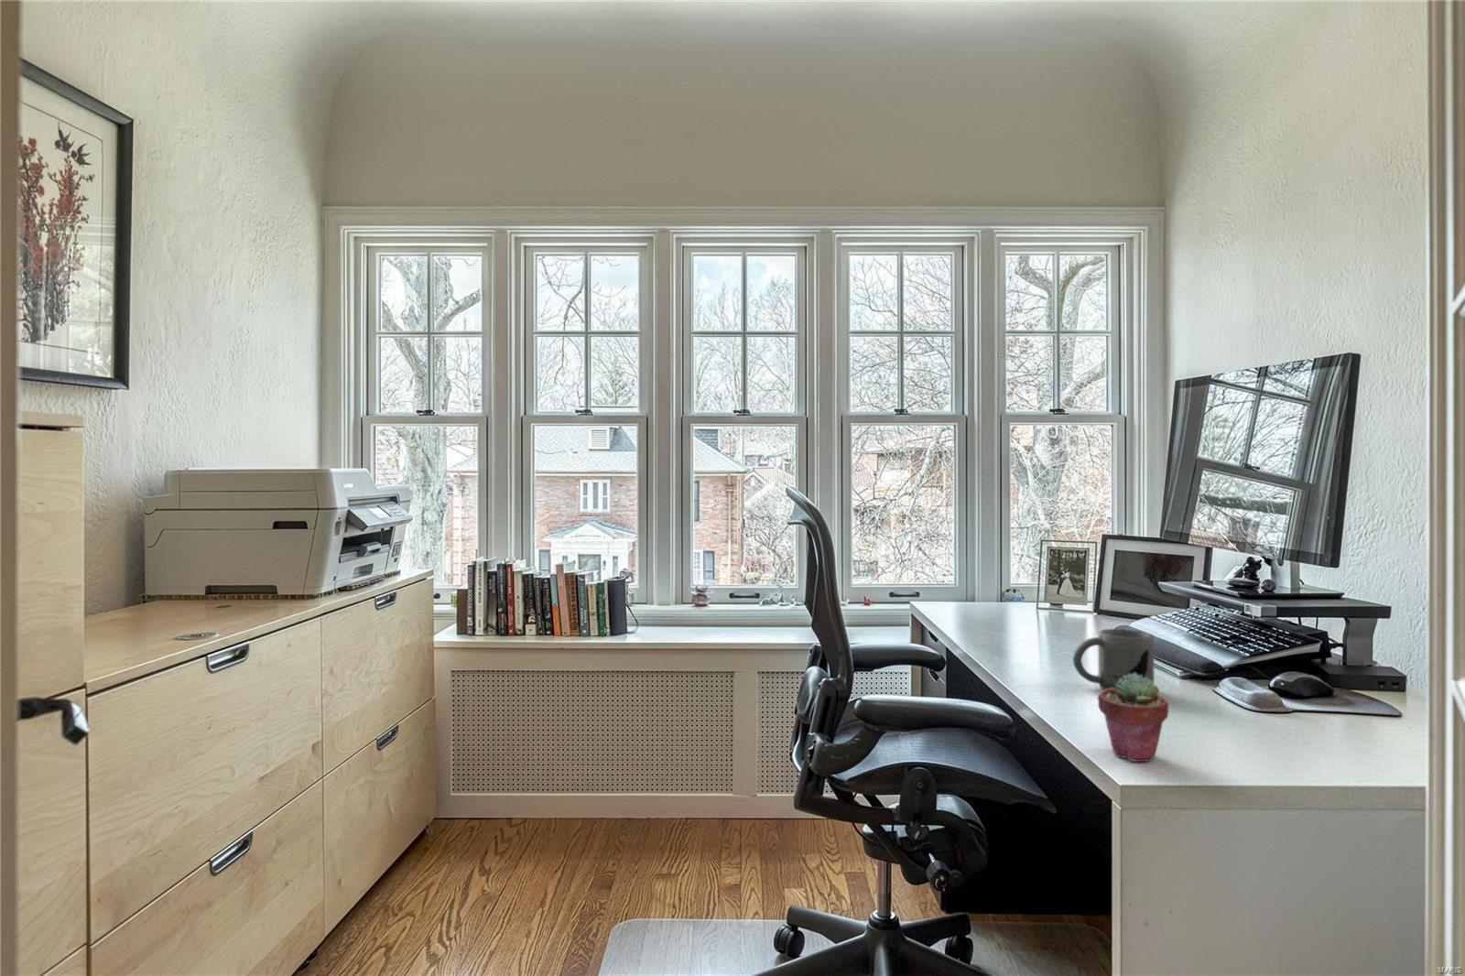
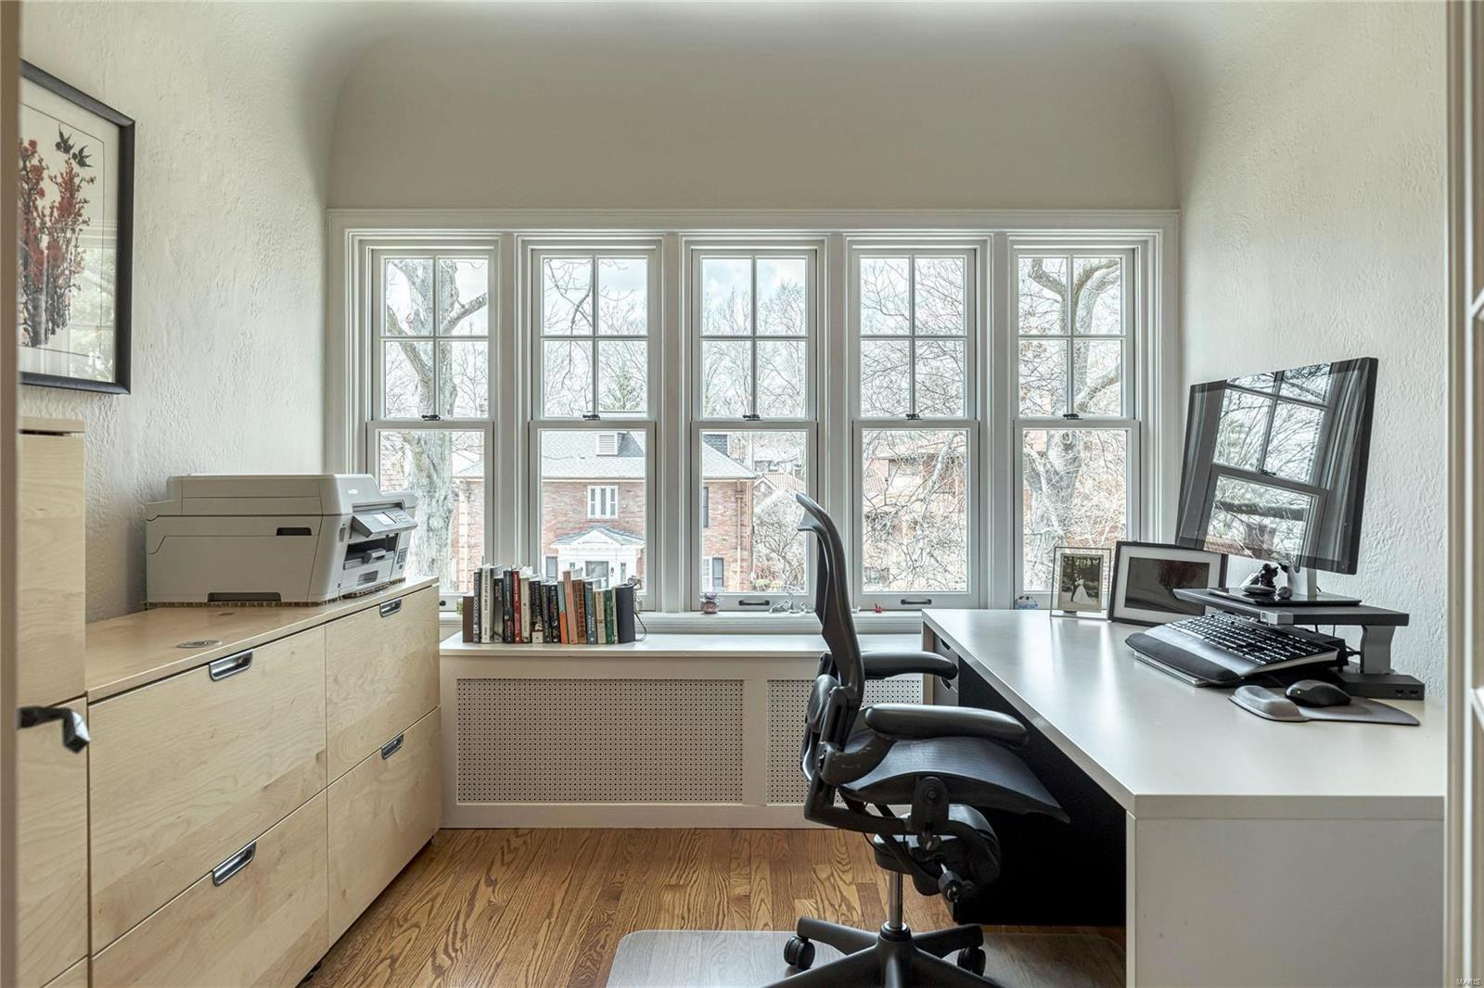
- potted succulent [1097,673,1169,762]
- mug [1072,629,1156,691]
